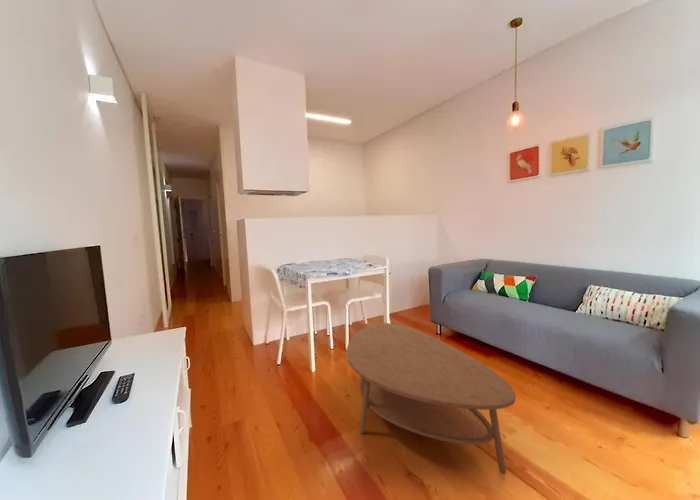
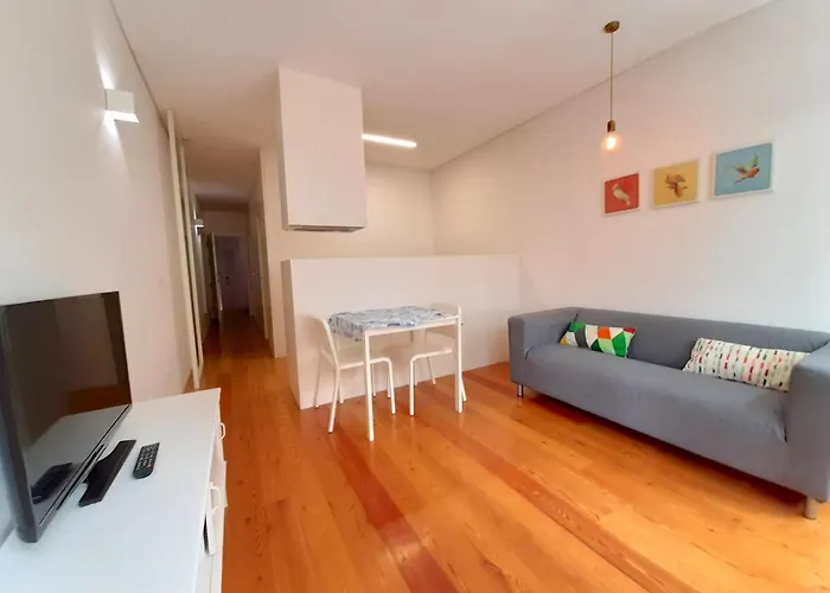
- coffee table [345,322,517,475]
